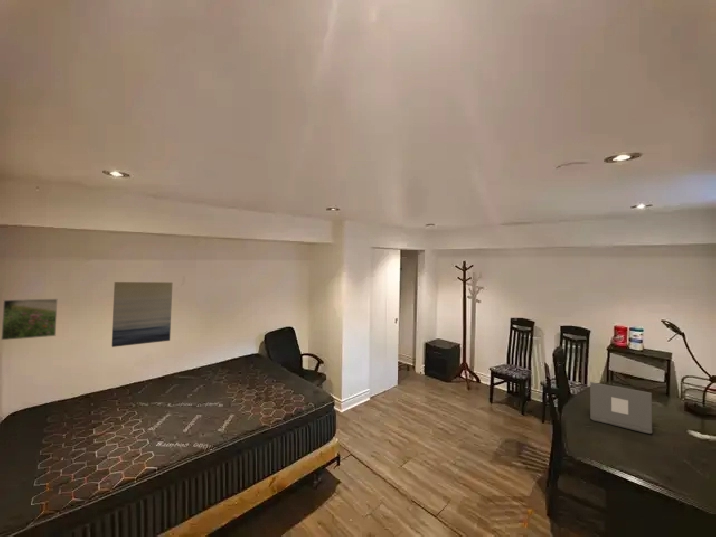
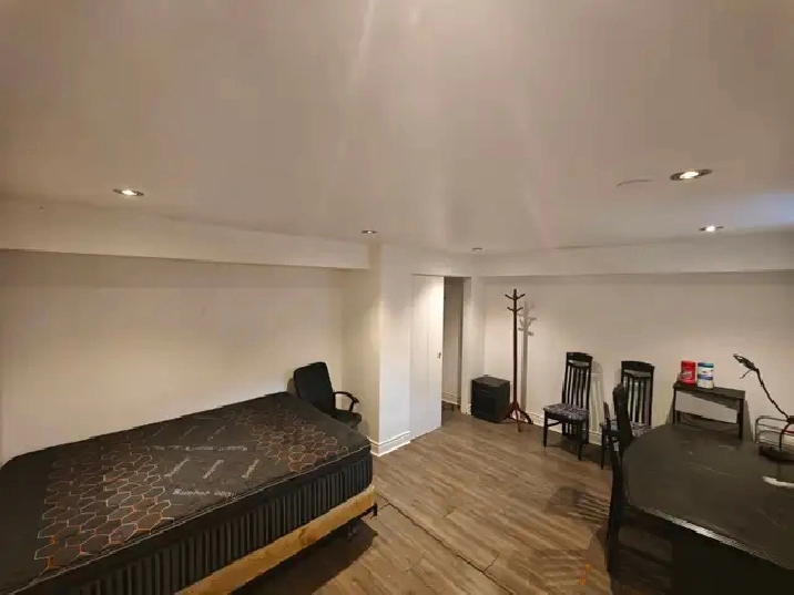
- laptop [589,381,653,435]
- wall art [111,281,173,348]
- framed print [0,298,58,341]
